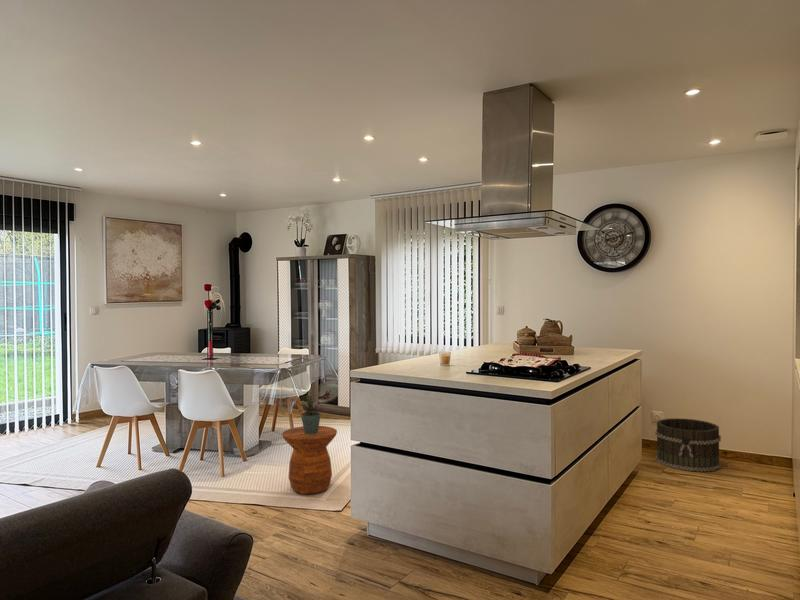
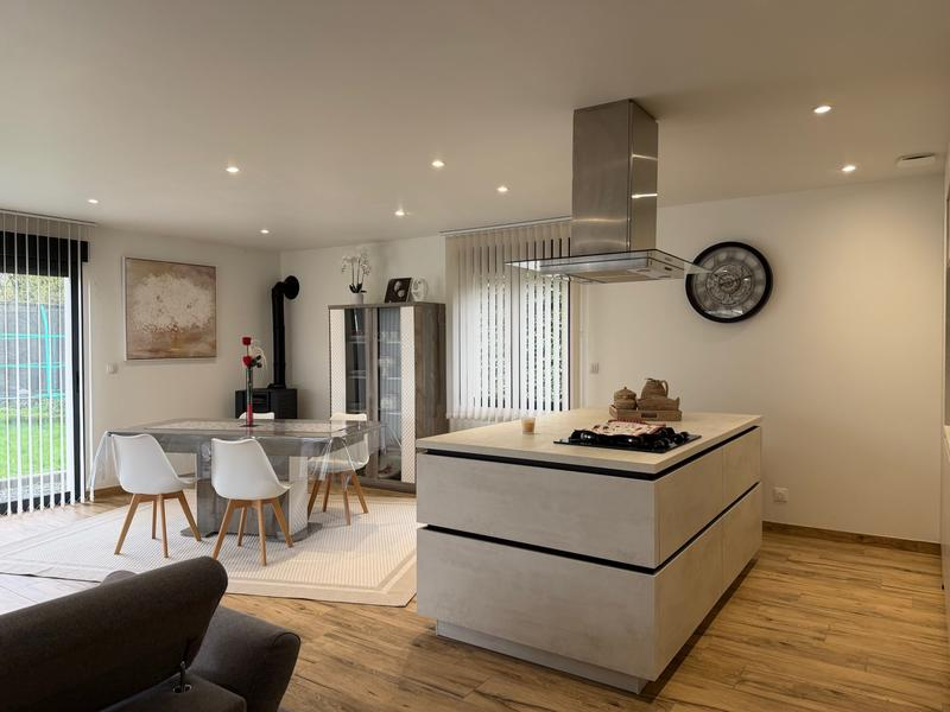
- bucket [654,417,722,473]
- side table [281,425,338,495]
- potted plant [298,394,326,434]
